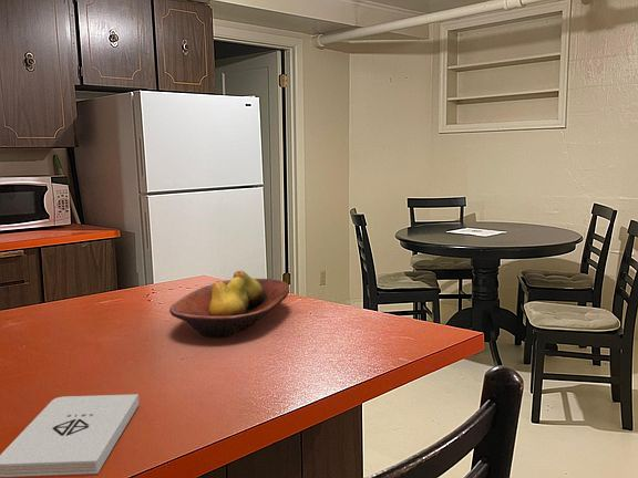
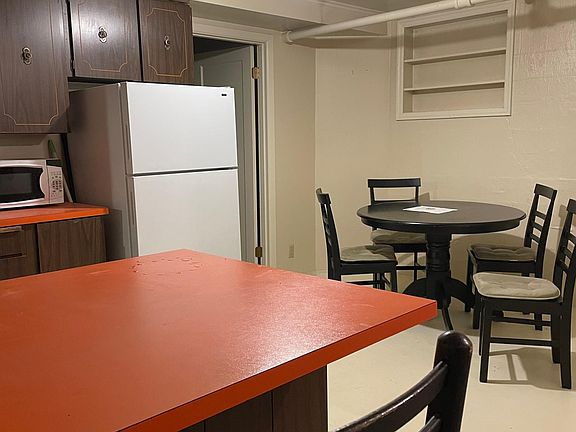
- notepad [0,393,140,478]
- fruit bowl [168,270,290,339]
